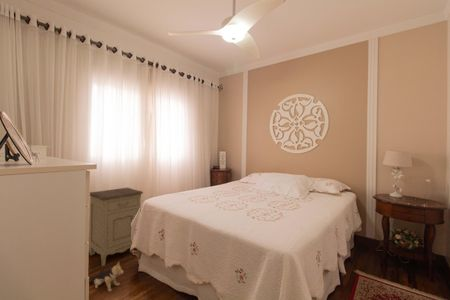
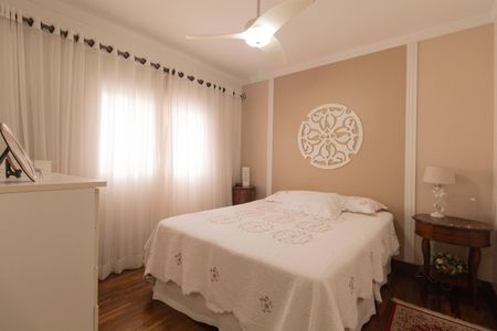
- nightstand [89,187,144,267]
- plush toy [88,261,125,292]
